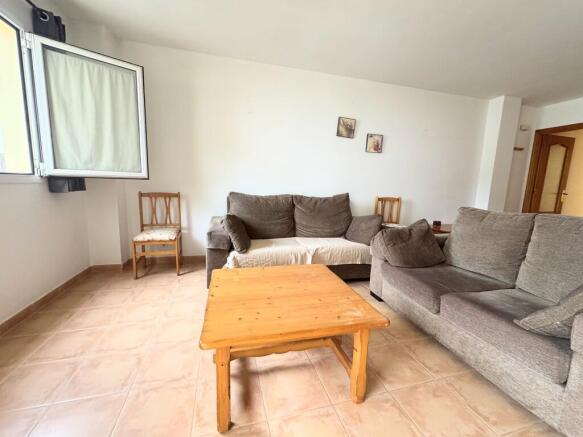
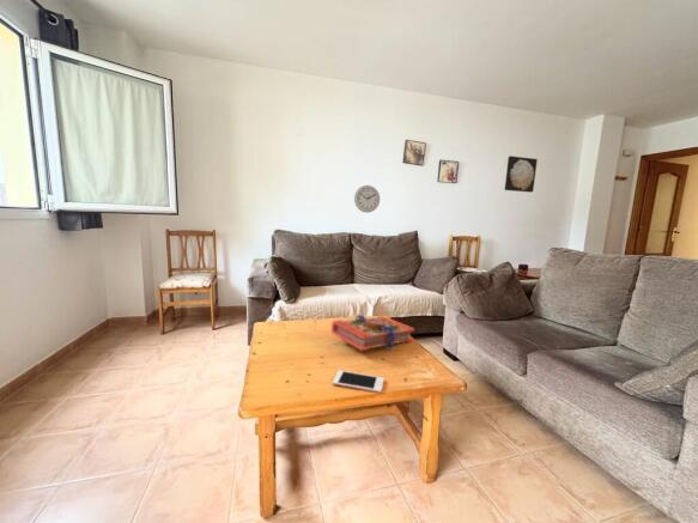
+ book [330,314,415,352]
+ wall clock [353,184,381,214]
+ cell phone [332,370,386,394]
+ wall art [504,156,539,193]
